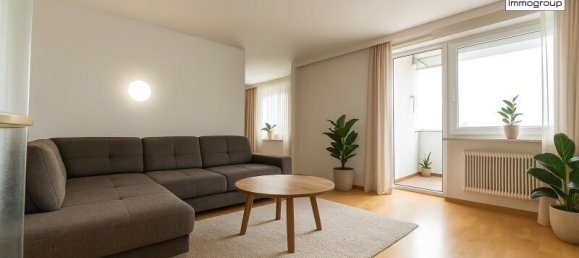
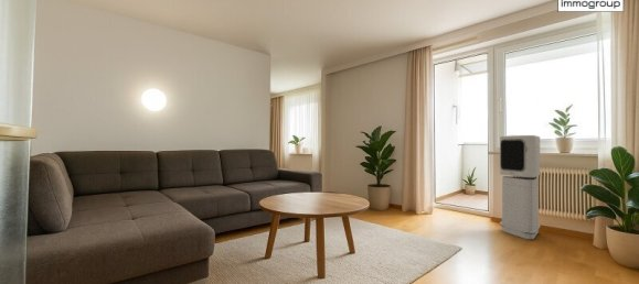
+ air purifier [499,134,541,240]
